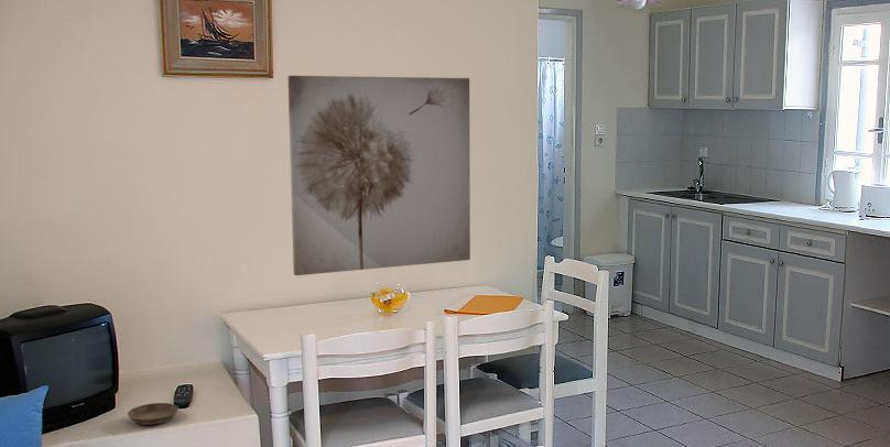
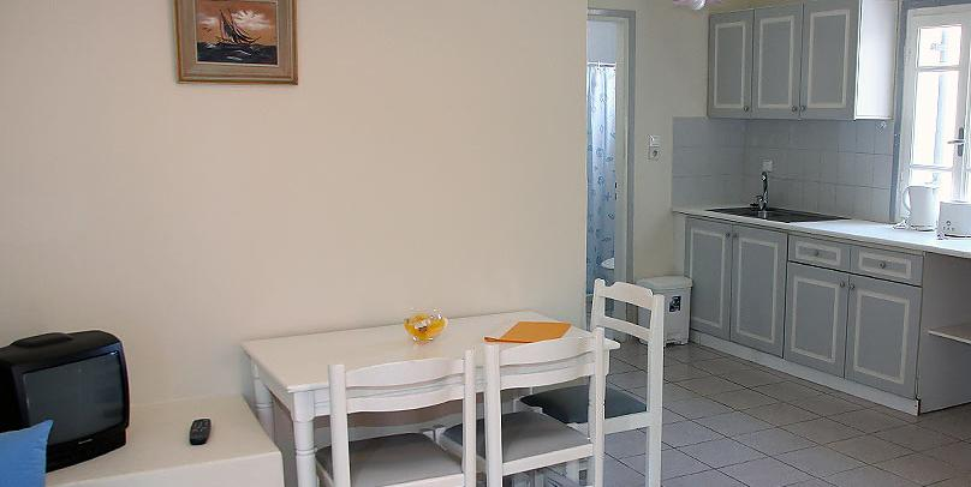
- wall art [286,75,471,276]
- saucer [127,402,180,426]
